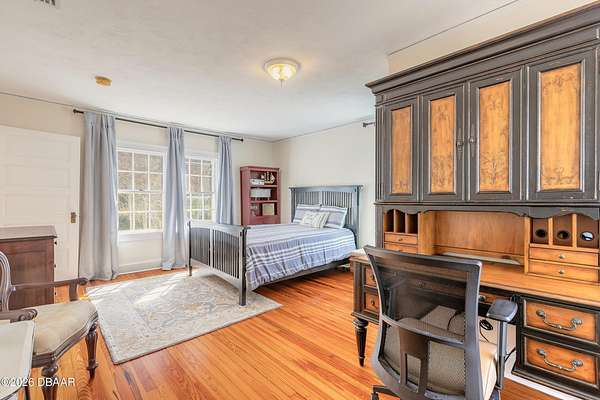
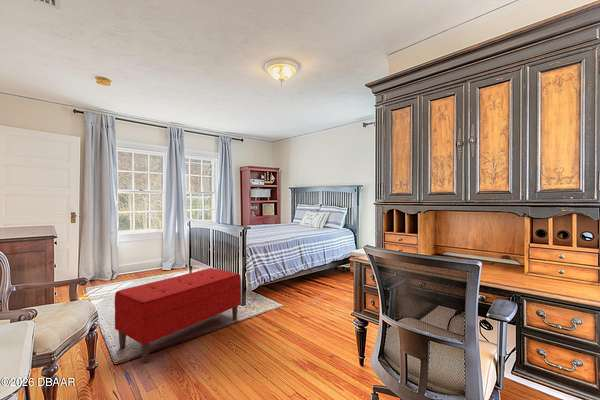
+ bench [114,267,242,364]
